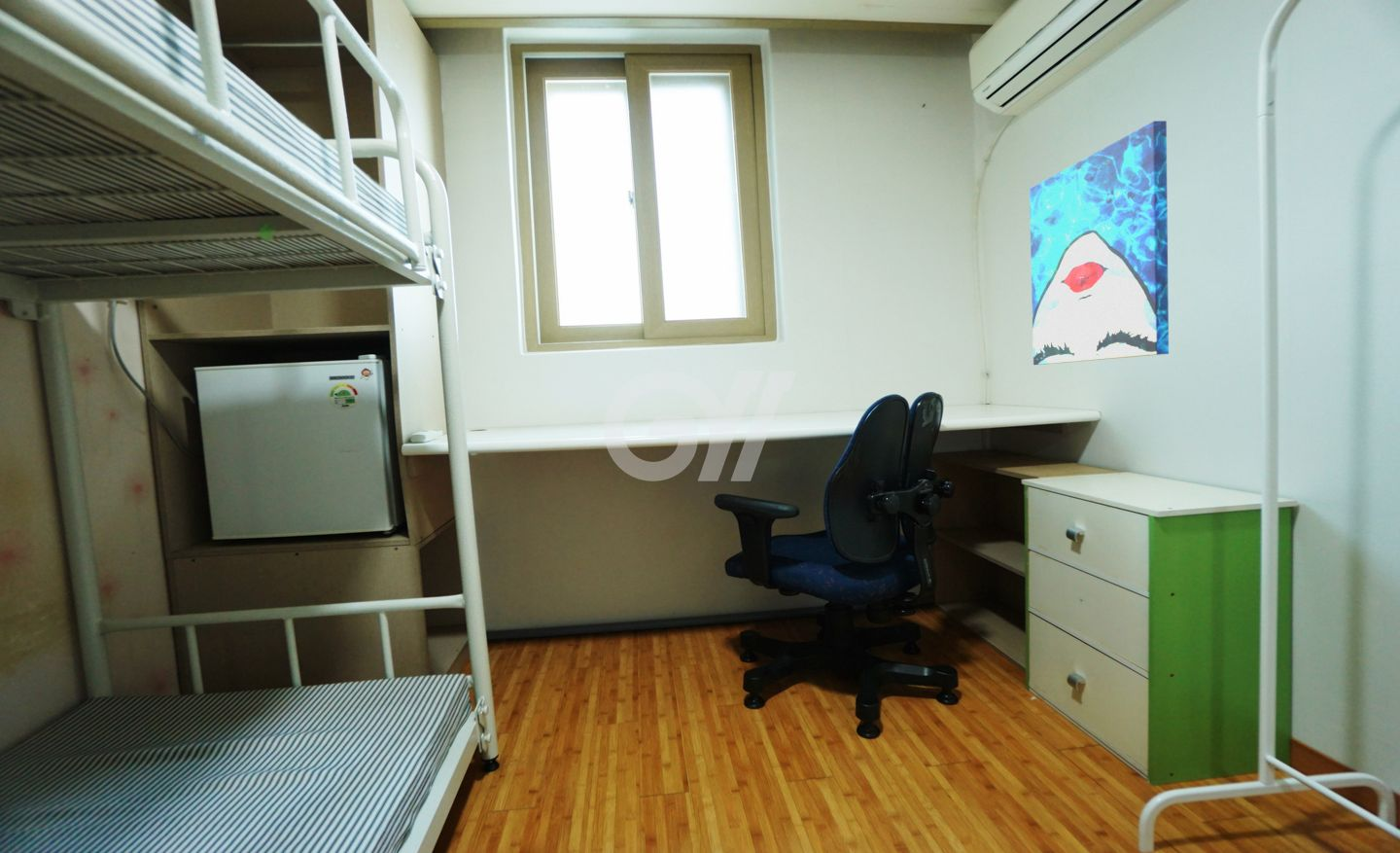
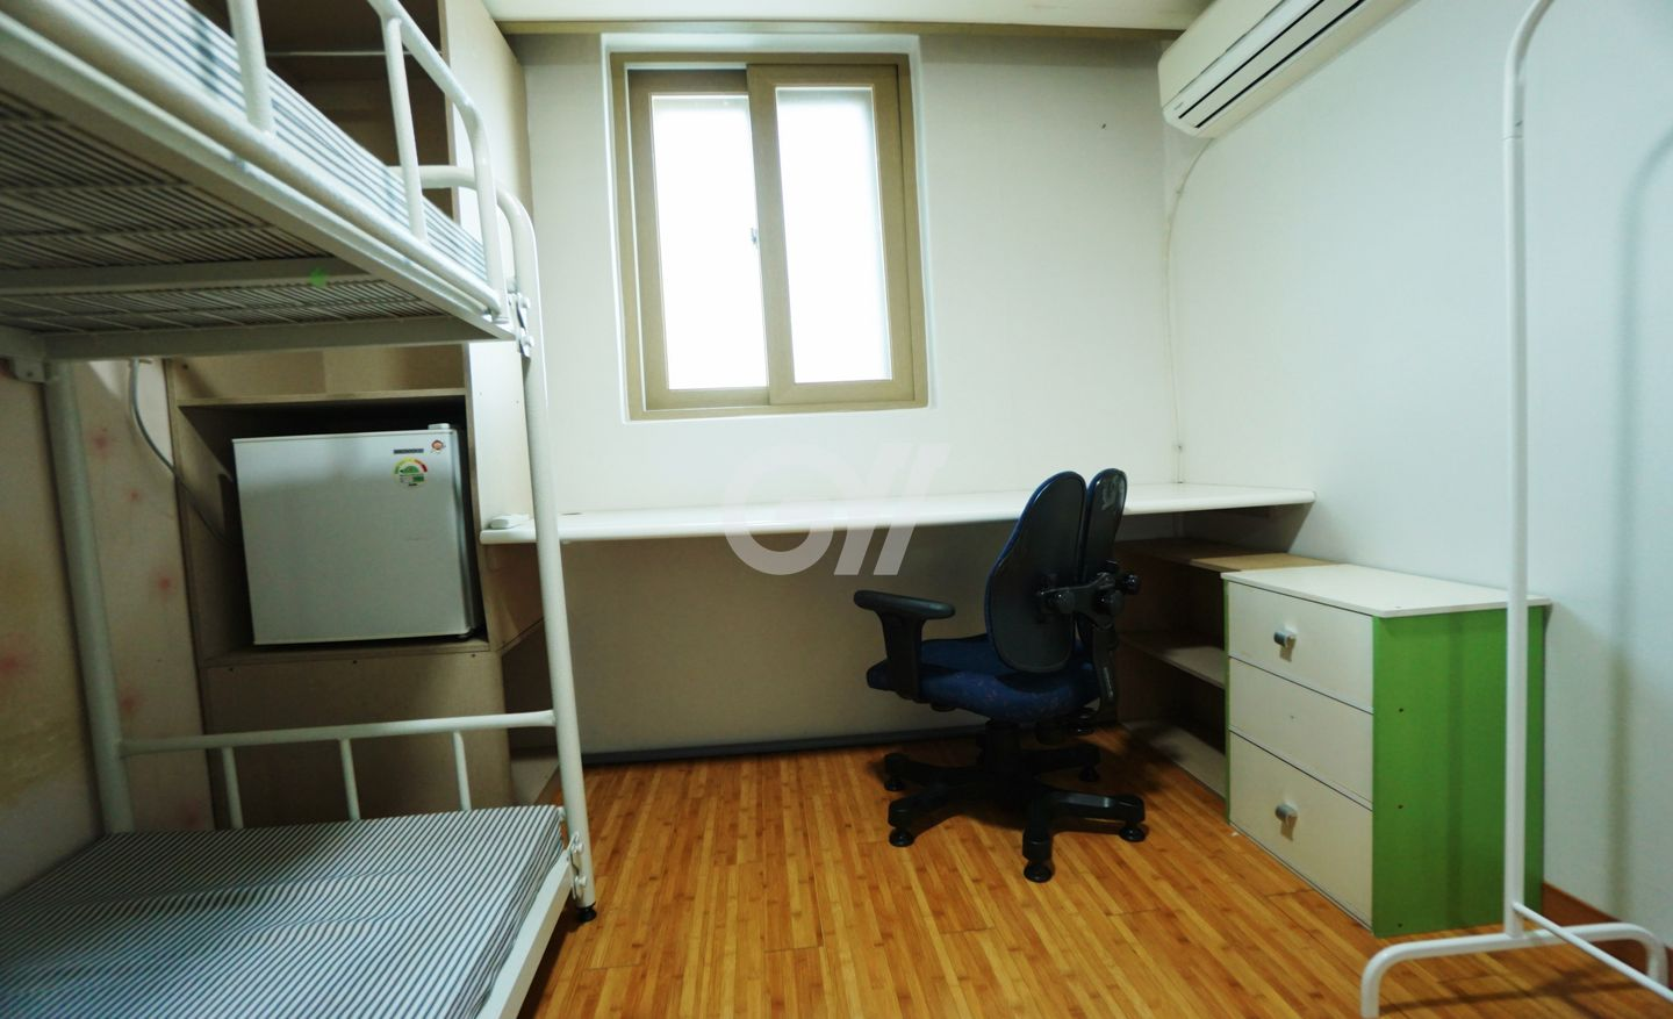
- wall art [1029,120,1170,366]
